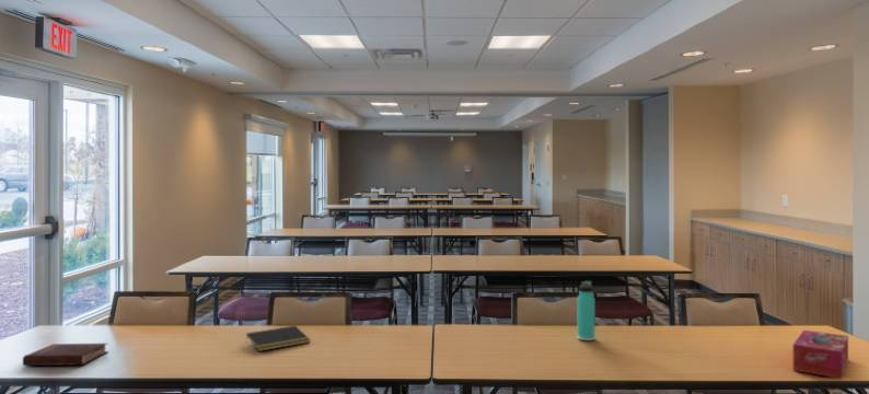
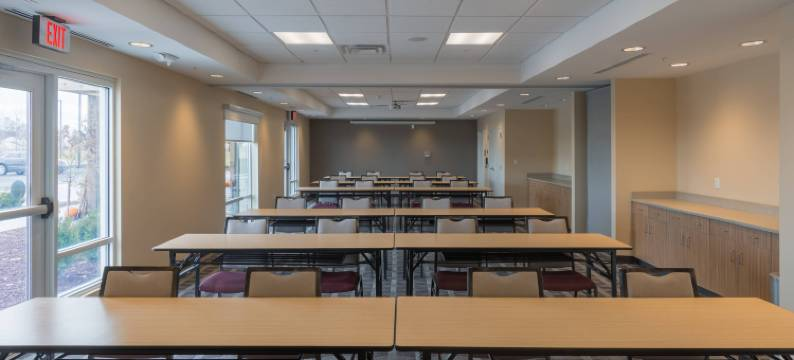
- notepad [244,325,311,352]
- thermos bottle [576,280,596,341]
- tissue box [792,329,849,380]
- hardback book [22,343,109,367]
